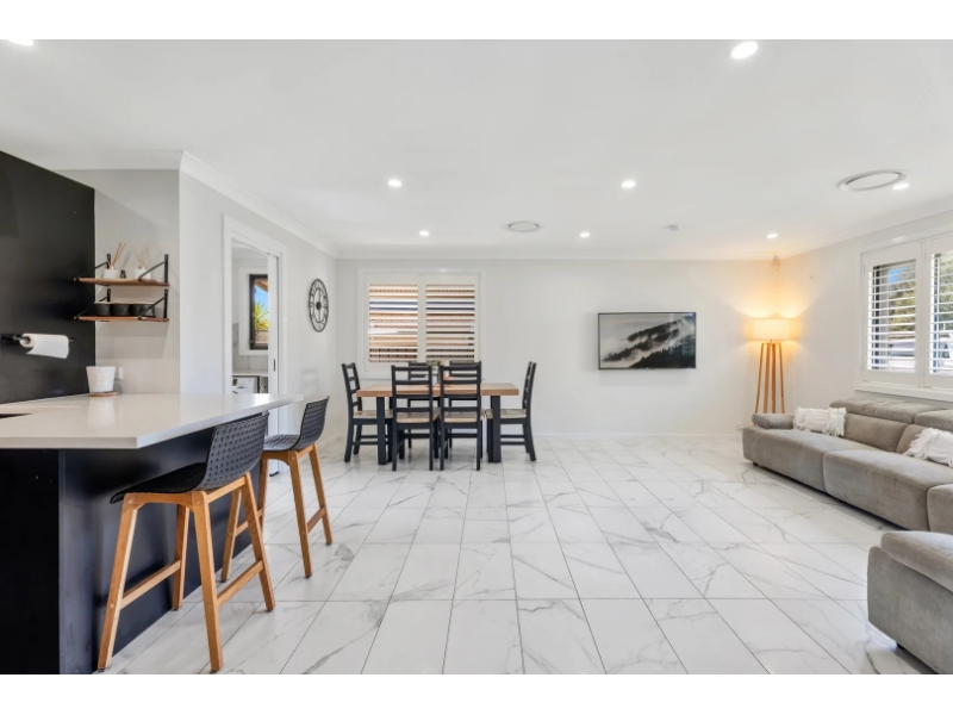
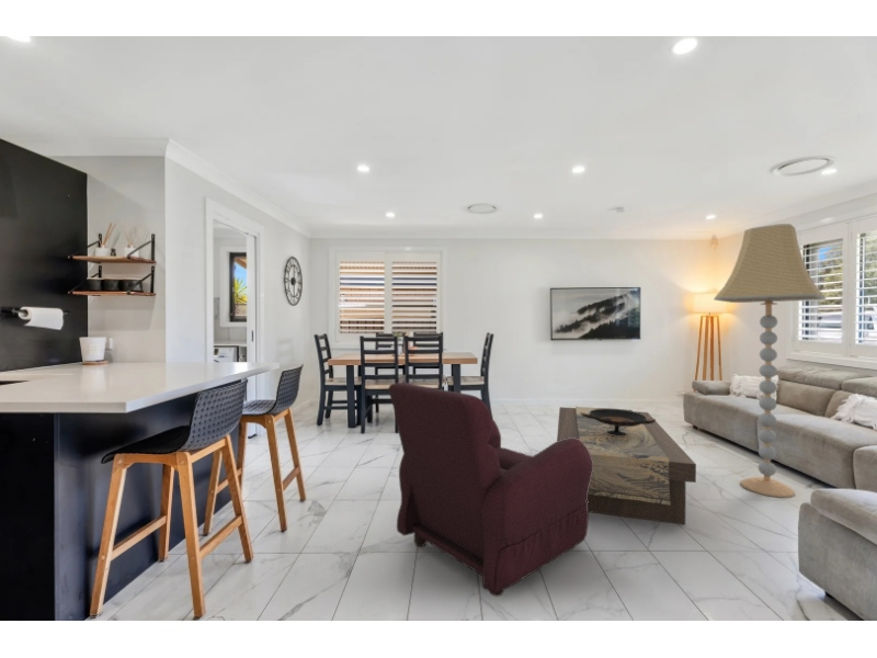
+ coffee table [556,406,697,525]
+ armchair [388,382,593,598]
+ decorative bowl [581,407,657,436]
+ floor lamp [713,223,827,499]
